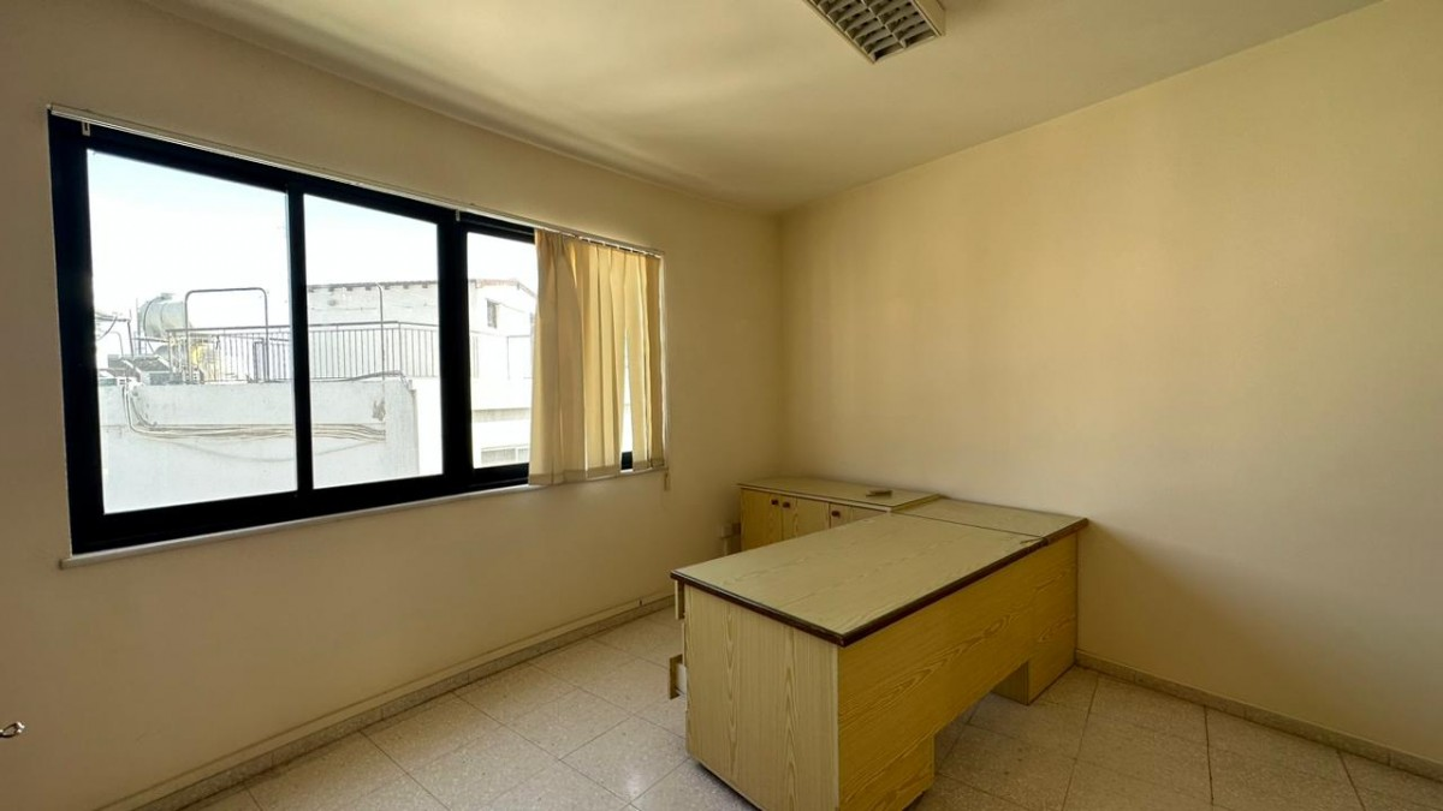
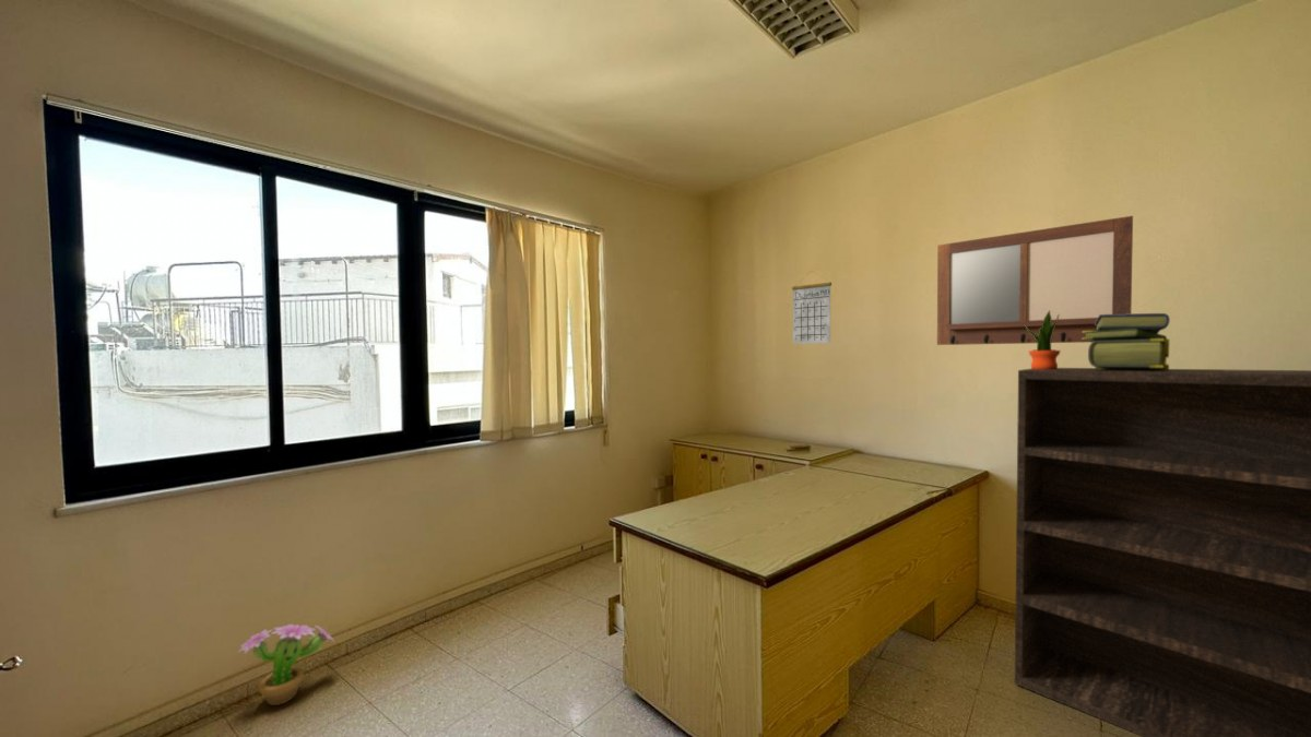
+ bookshelf [1014,367,1311,737]
+ decorative plant [237,623,335,706]
+ writing board [936,215,1134,346]
+ stack of books [1082,312,1171,370]
+ calendar [791,271,832,345]
+ potted plant [1025,311,1061,369]
